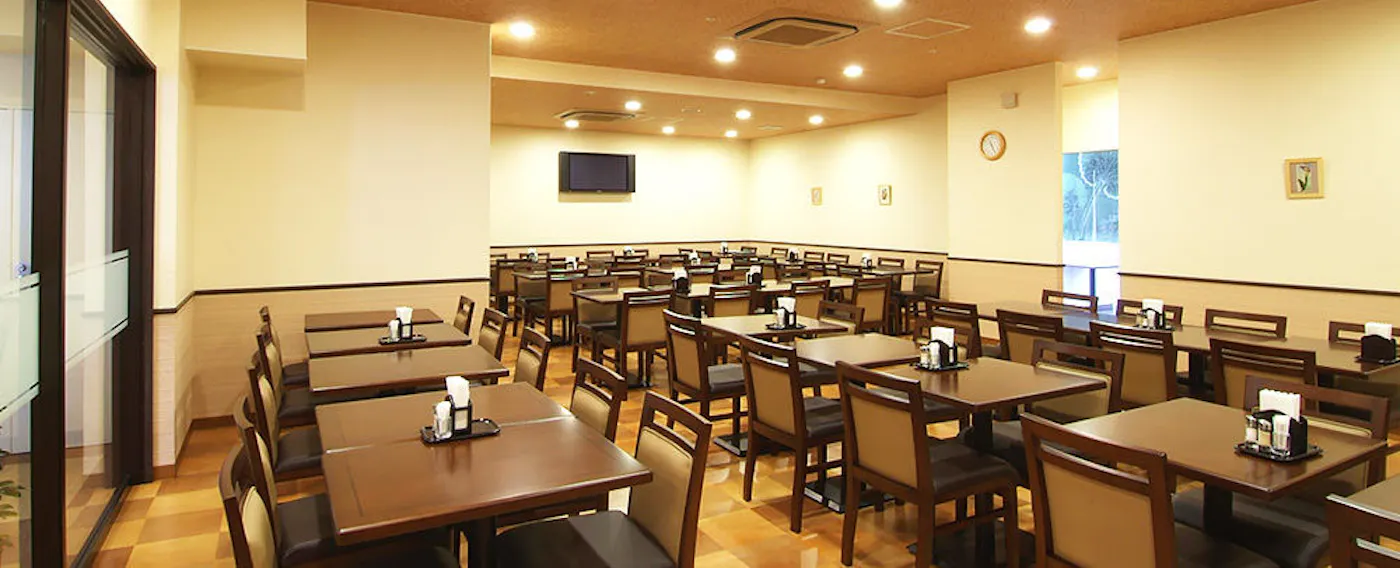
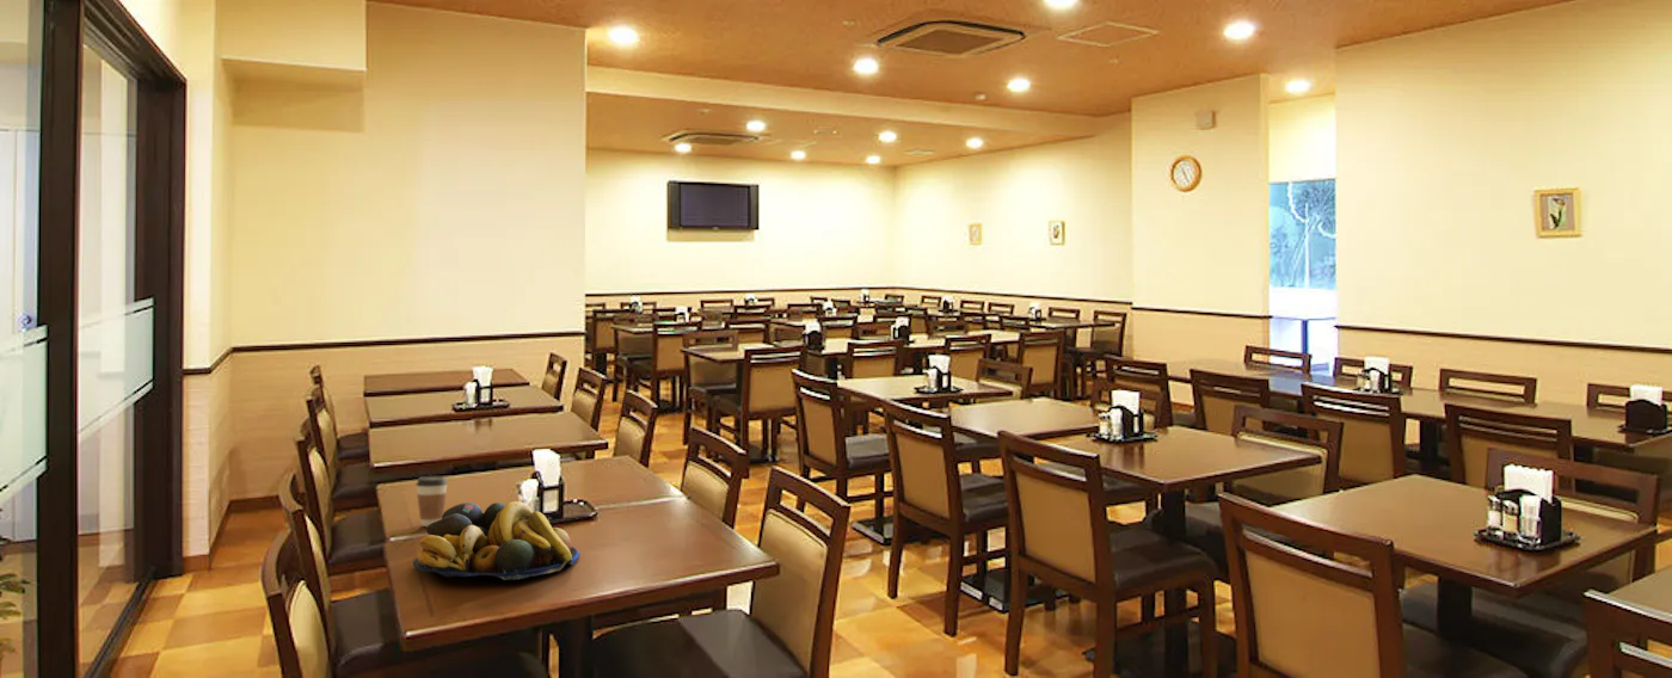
+ coffee cup [414,475,449,528]
+ fruit bowl [412,500,580,581]
